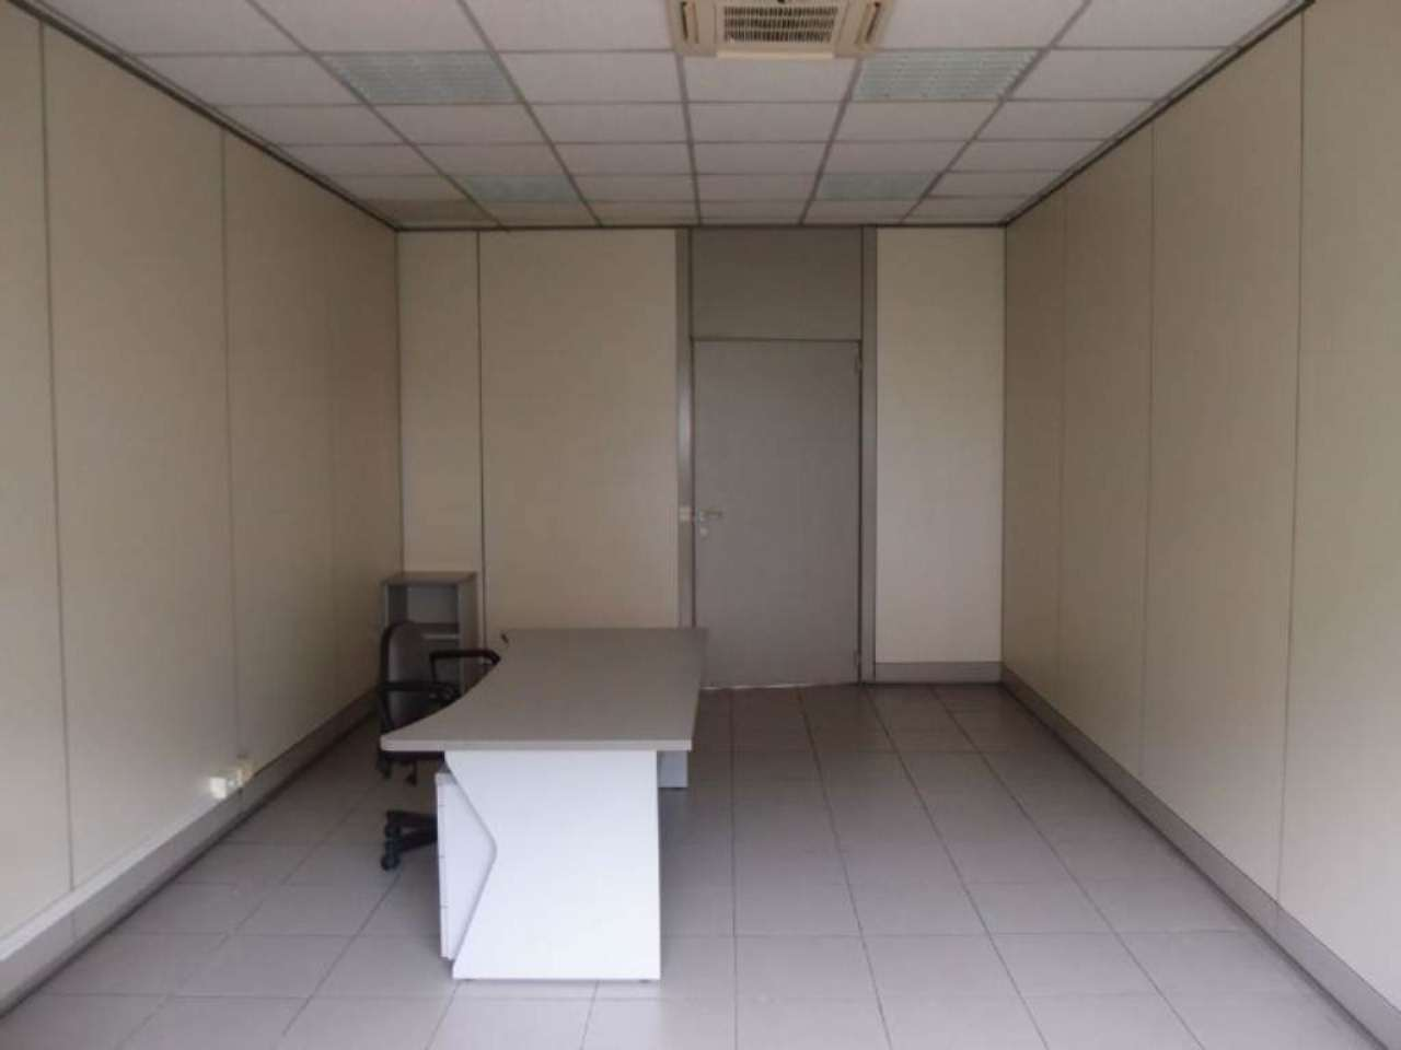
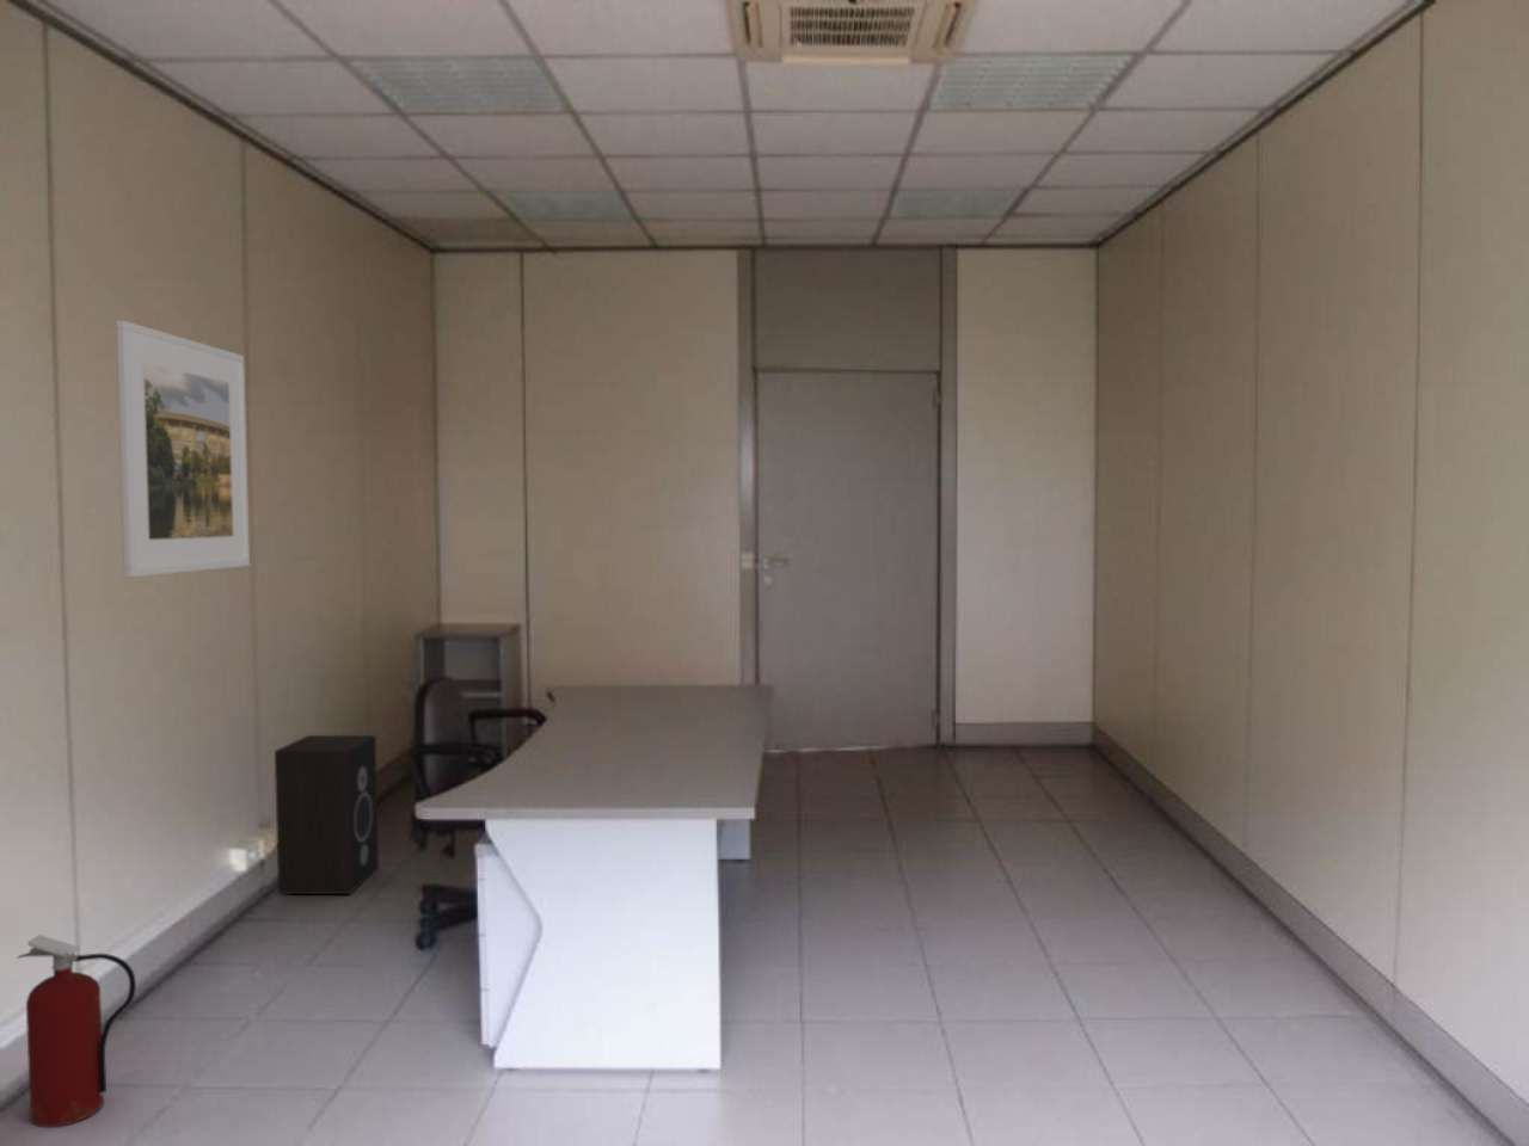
+ speaker [273,734,380,896]
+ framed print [114,319,250,578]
+ fire extinguisher [17,933,137,1128]
